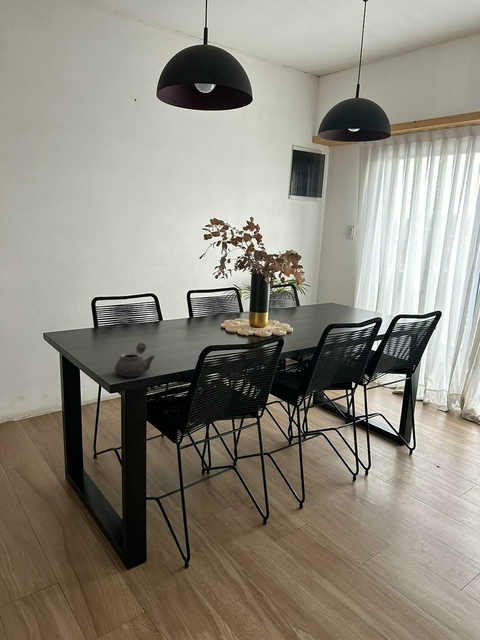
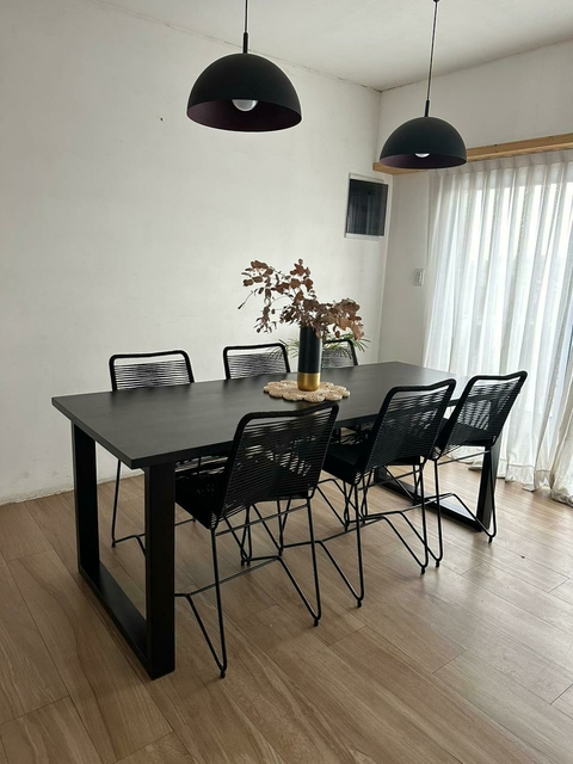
- teapot [114,341,156,377]
